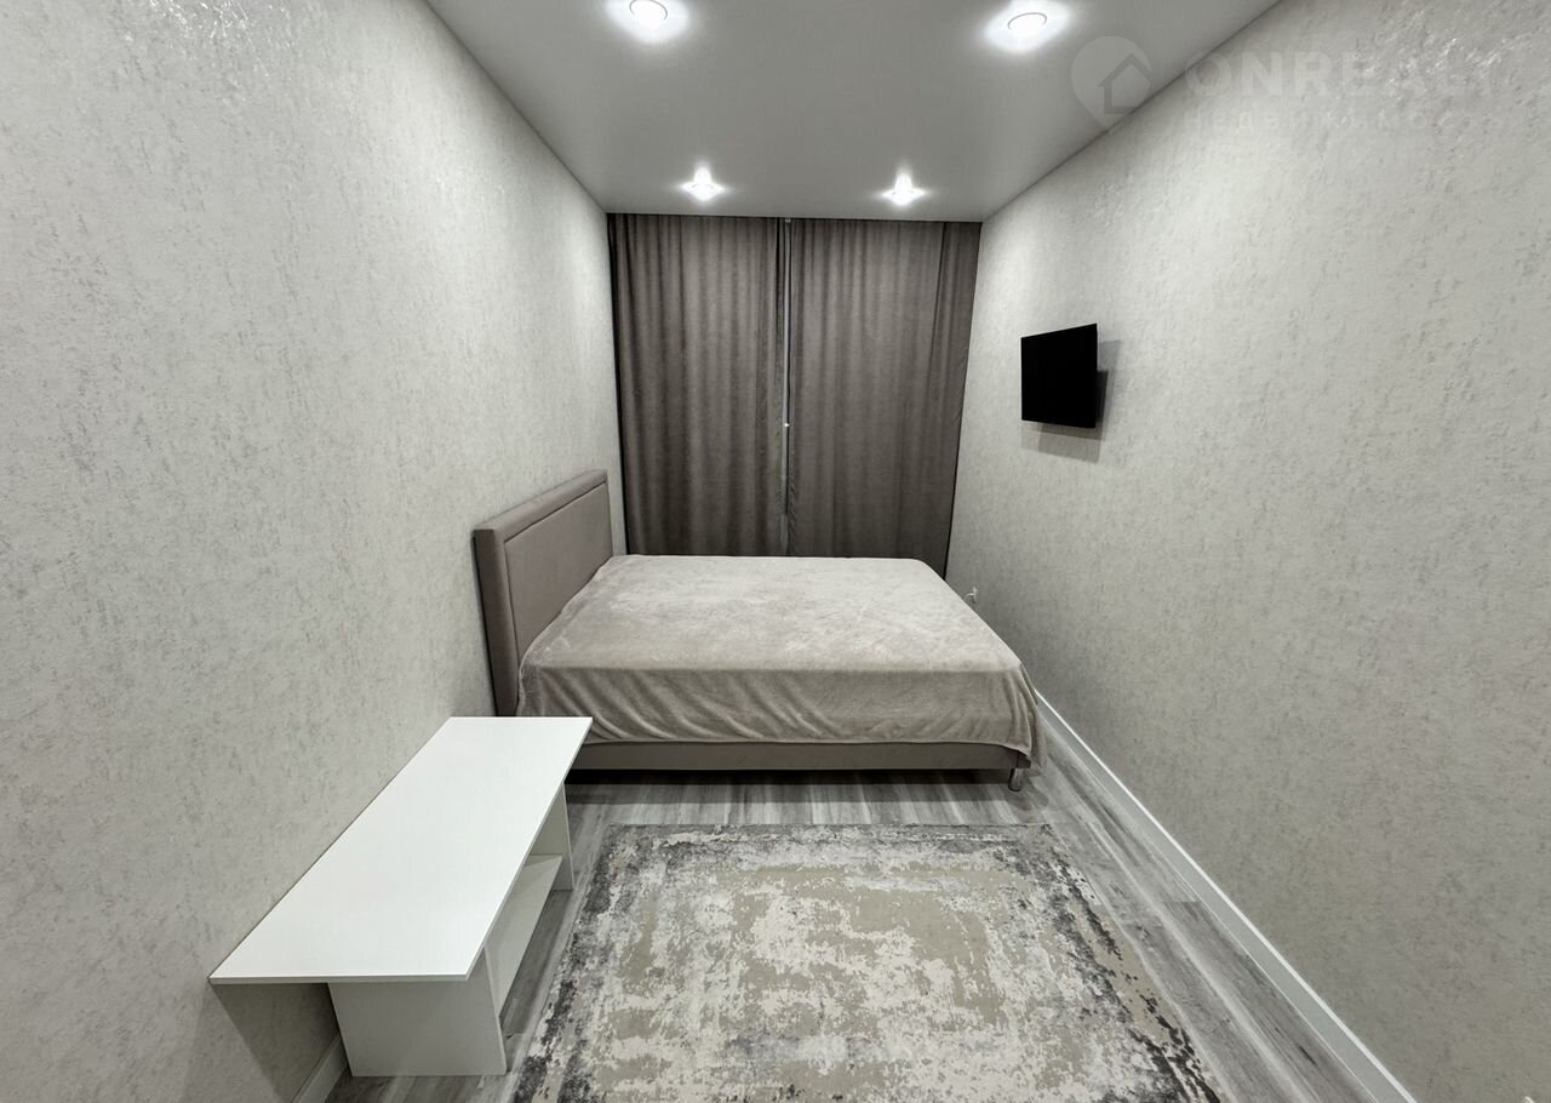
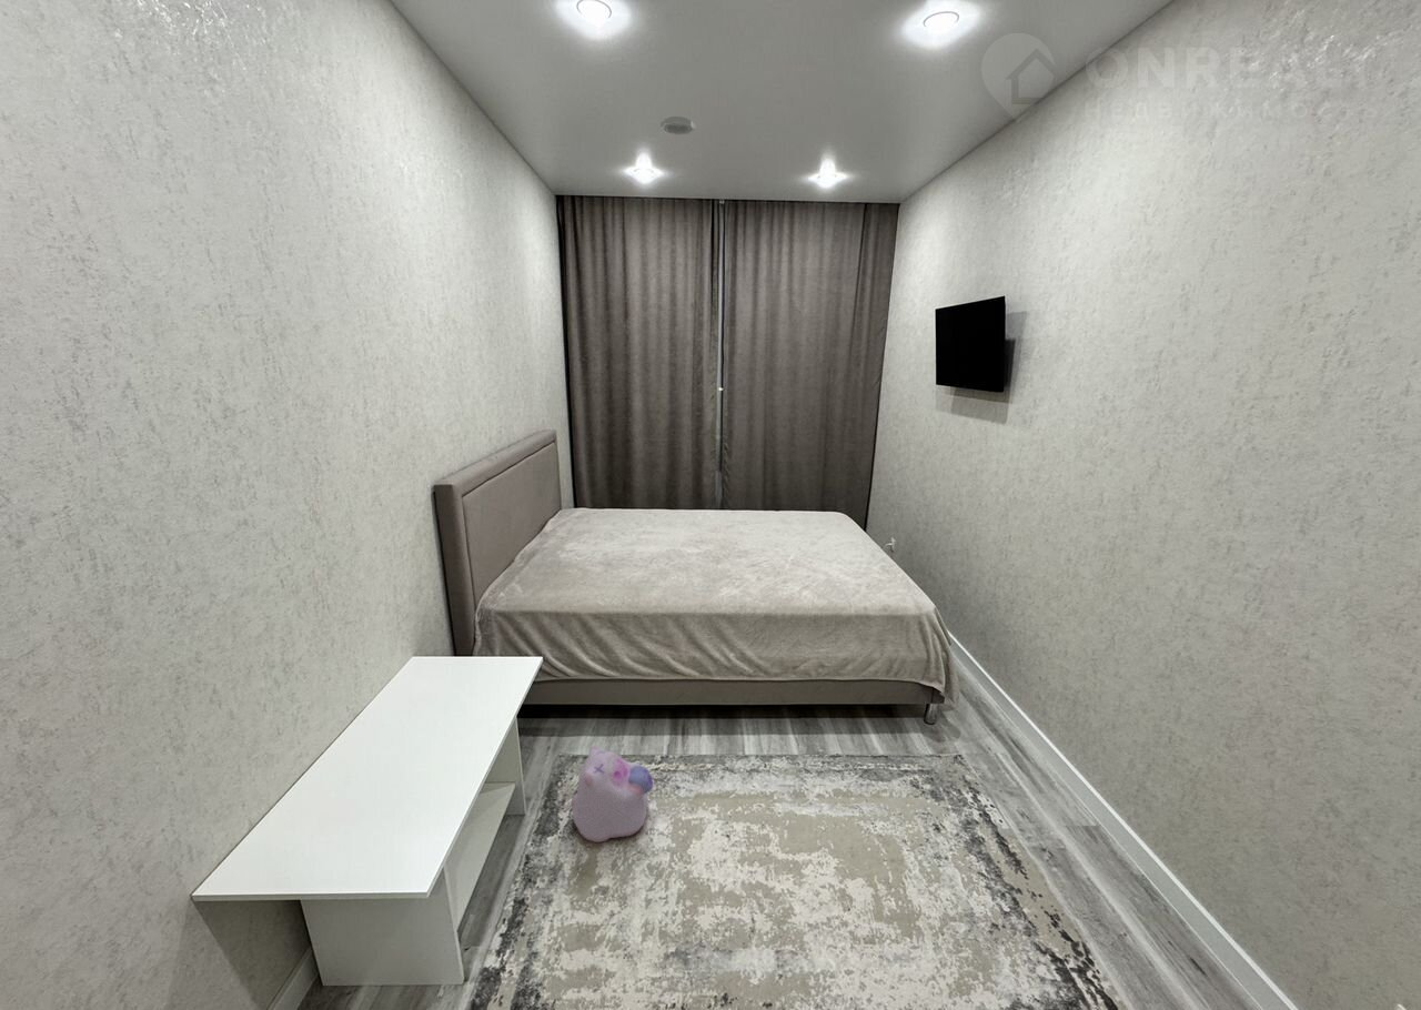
+ smoke detector [659,115,696,137]
+ plush toy [570,745,654,844]
